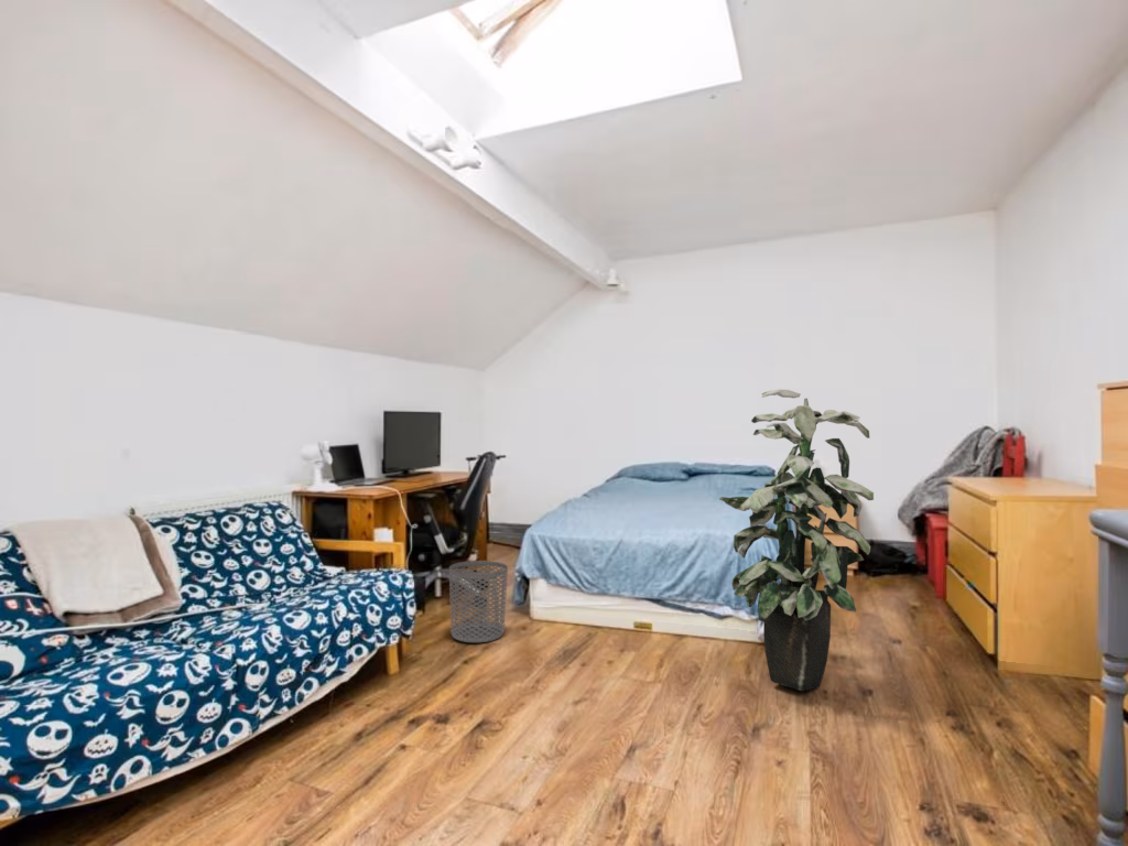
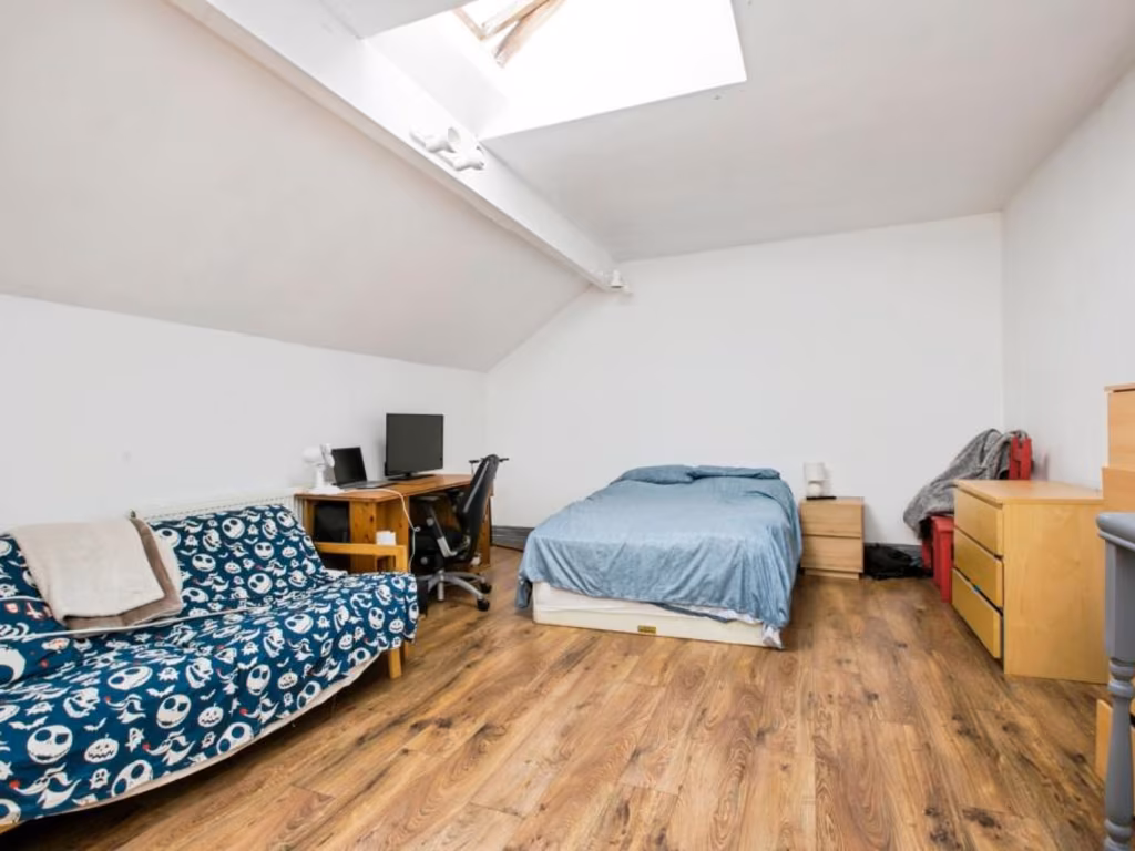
- waste bin [448,560,509,643]
- indoor plant [718,389,875,692]
